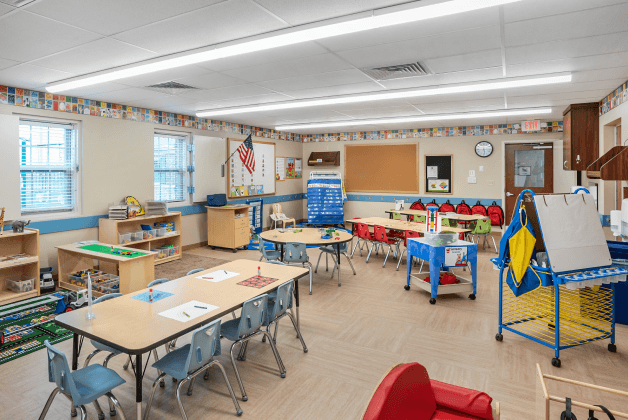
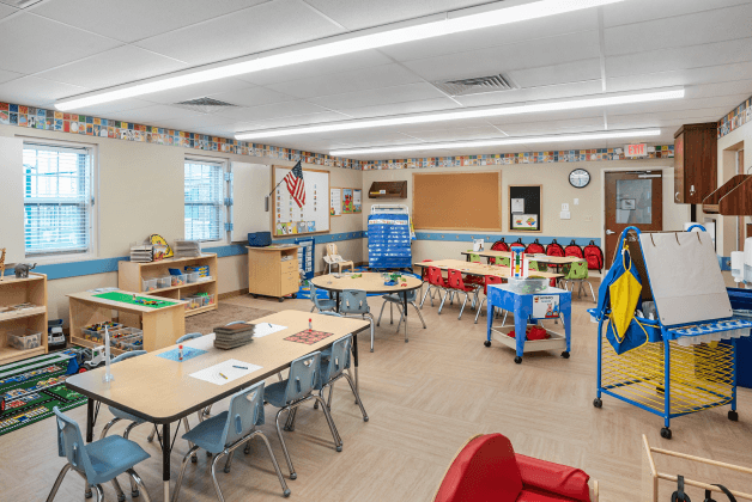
+ book stack [212,322,257,350]
